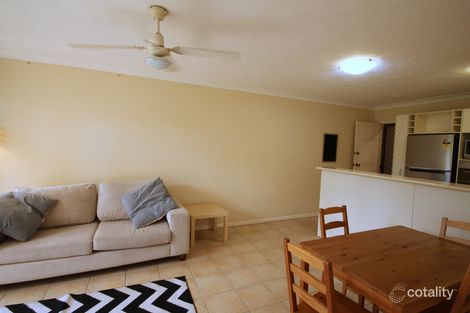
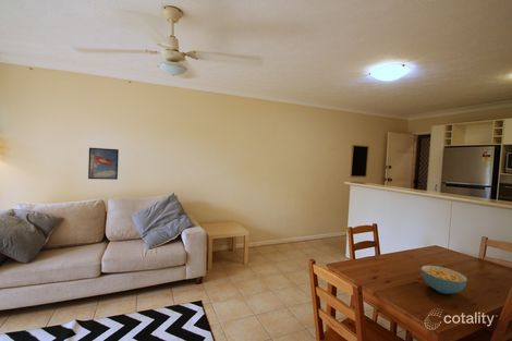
+ cereal bowl [420,265,468,295]
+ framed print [87,147,120,181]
